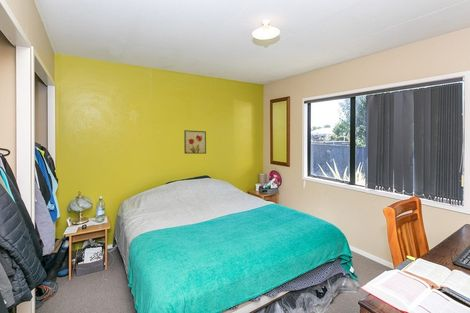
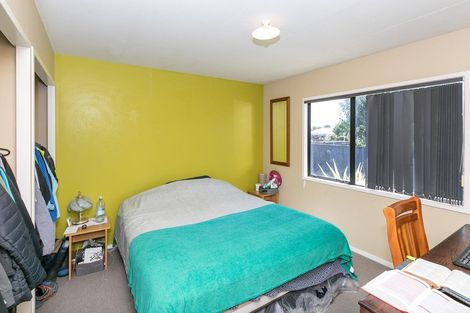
- wall art [183,129,207,155]
